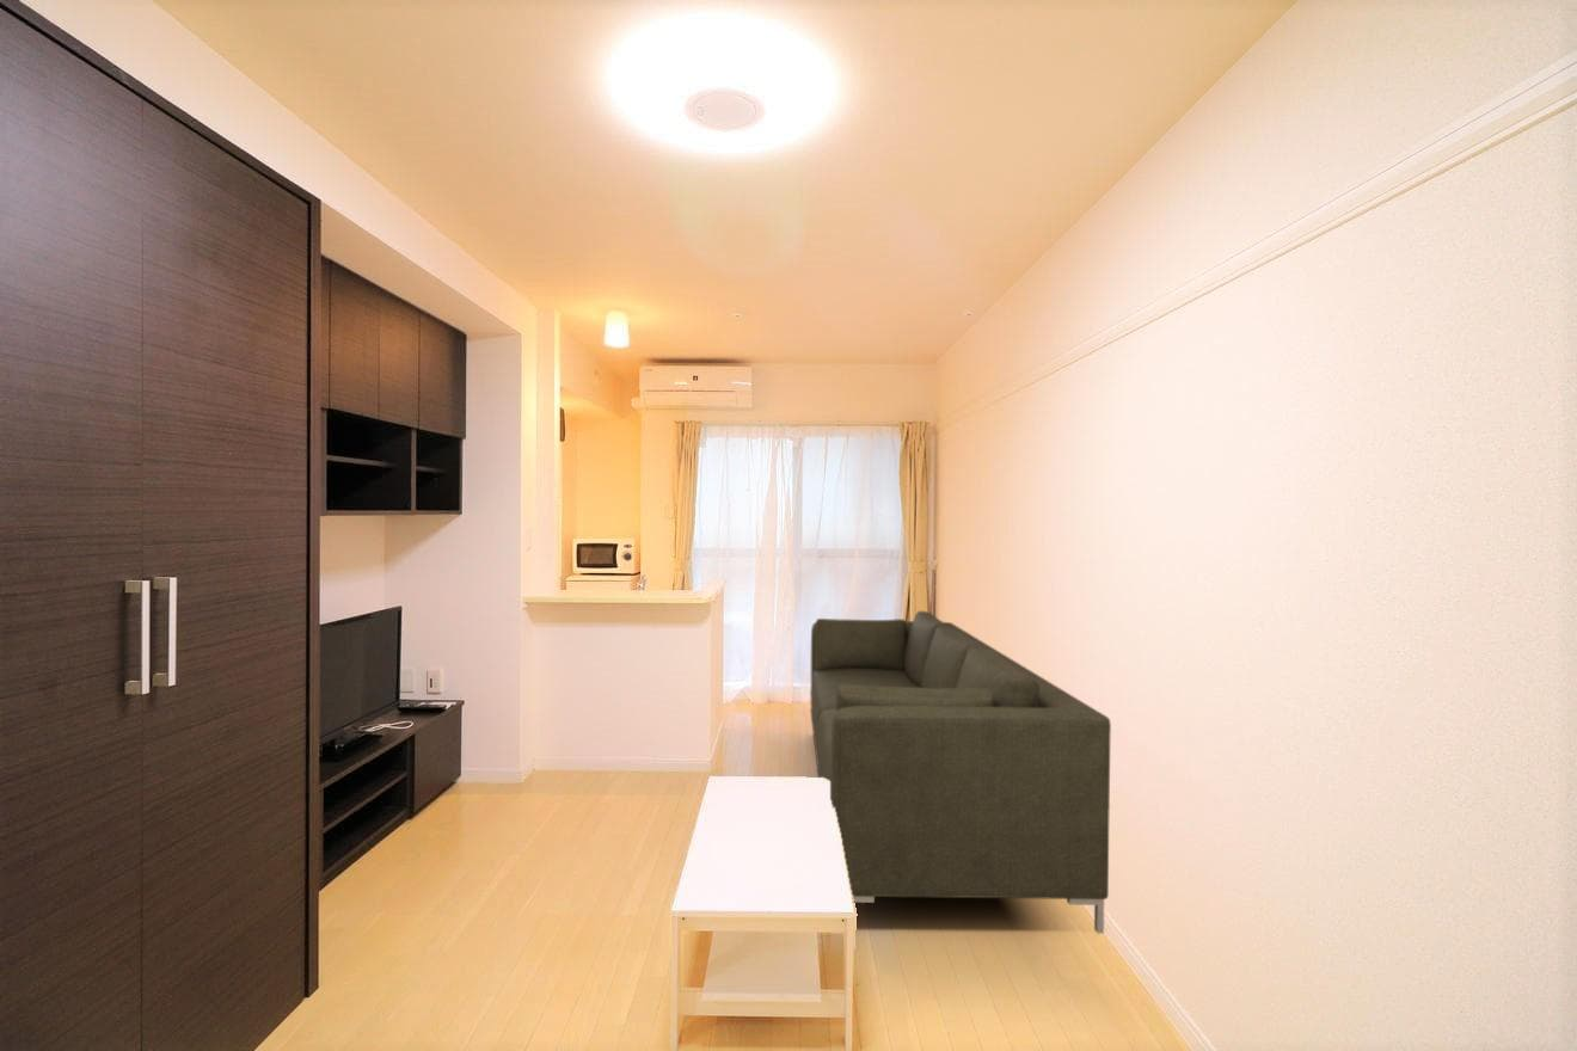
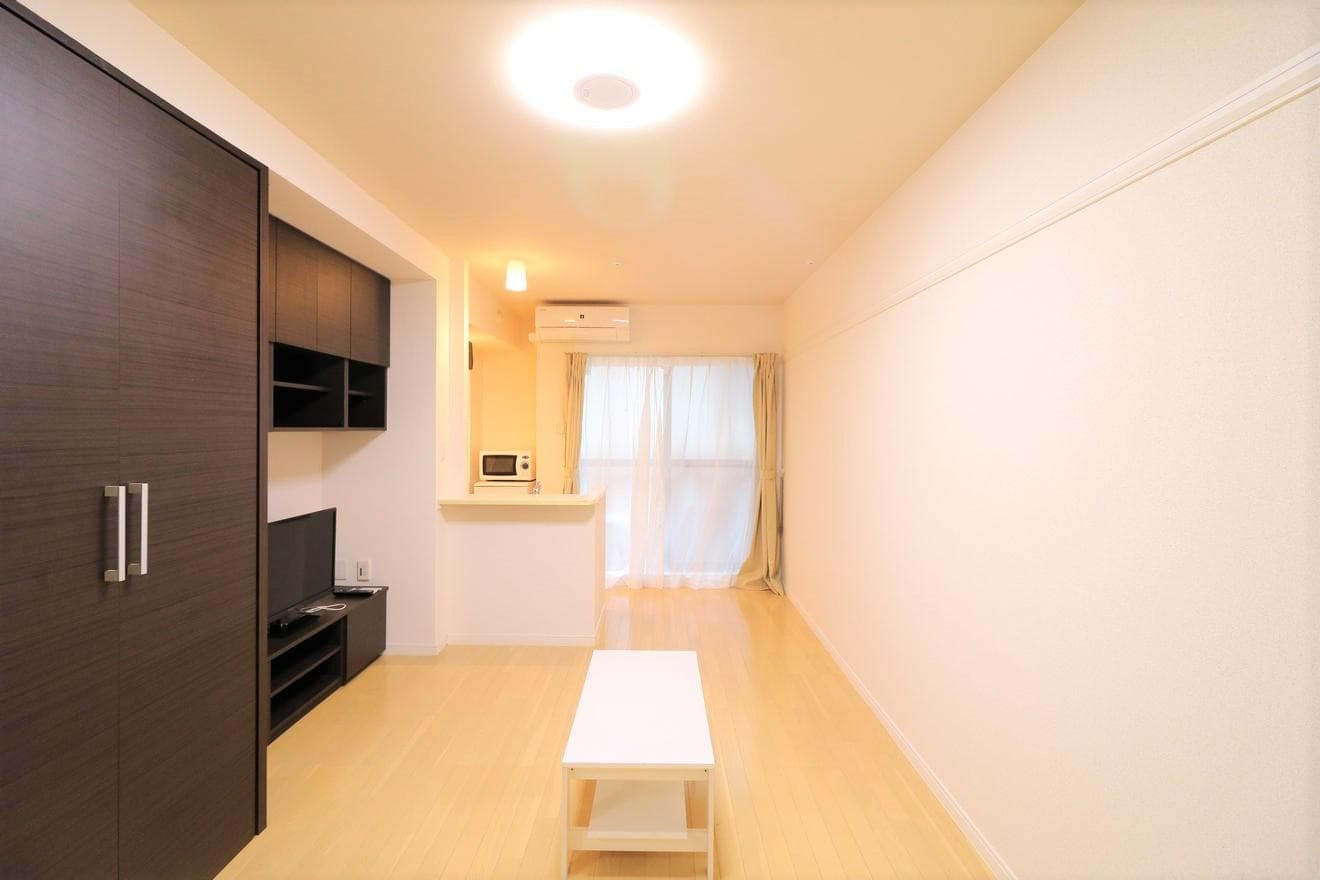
- sofa [809,610,1112,935]
